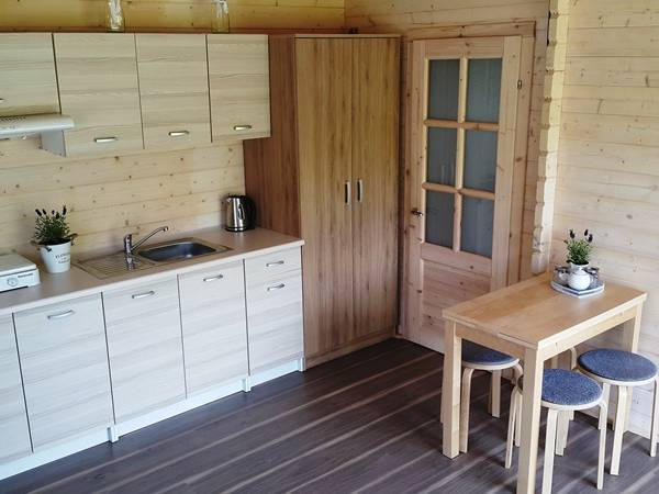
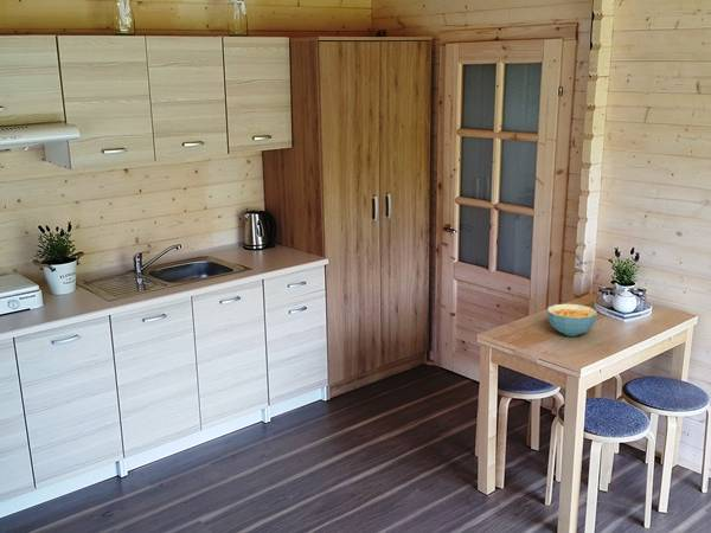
+ cereal bowl [546,303,598,338]
